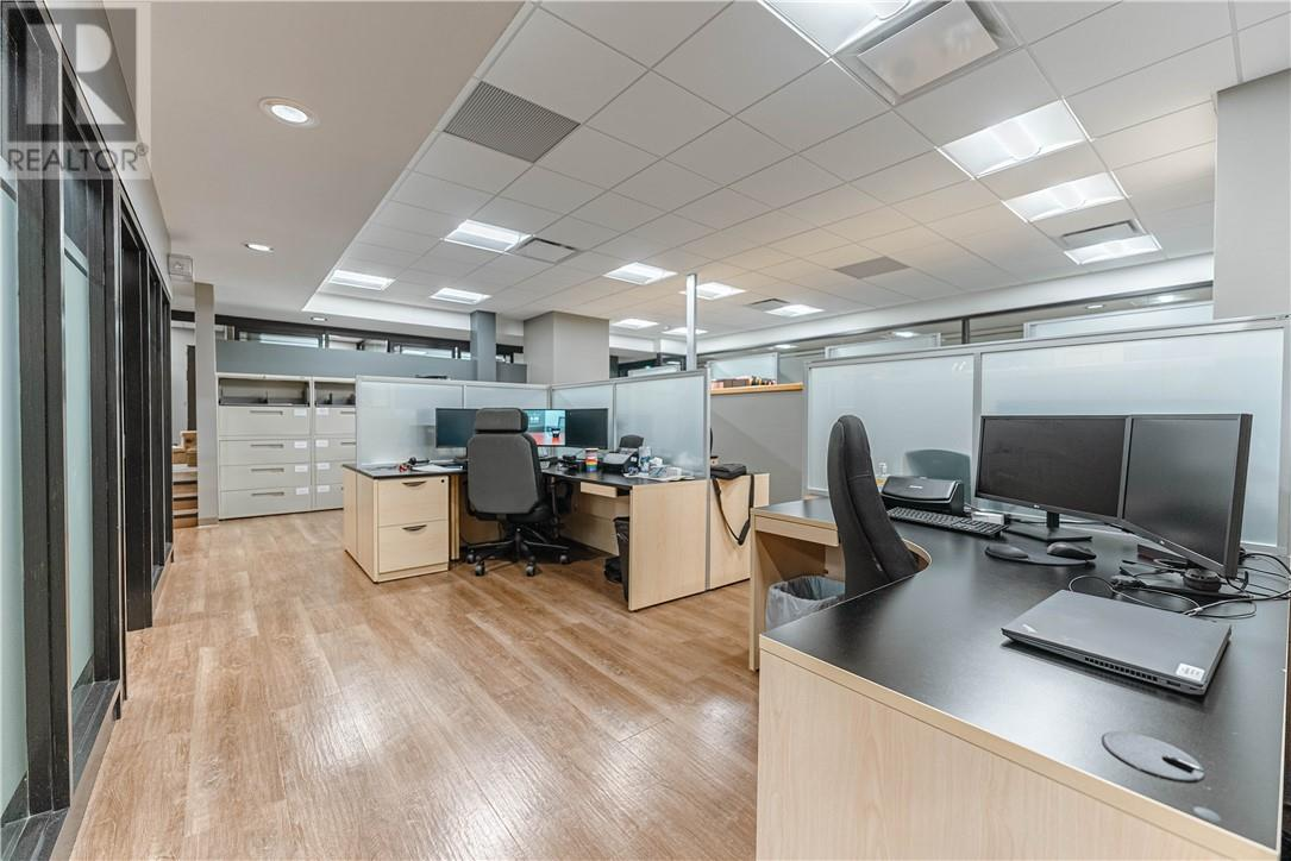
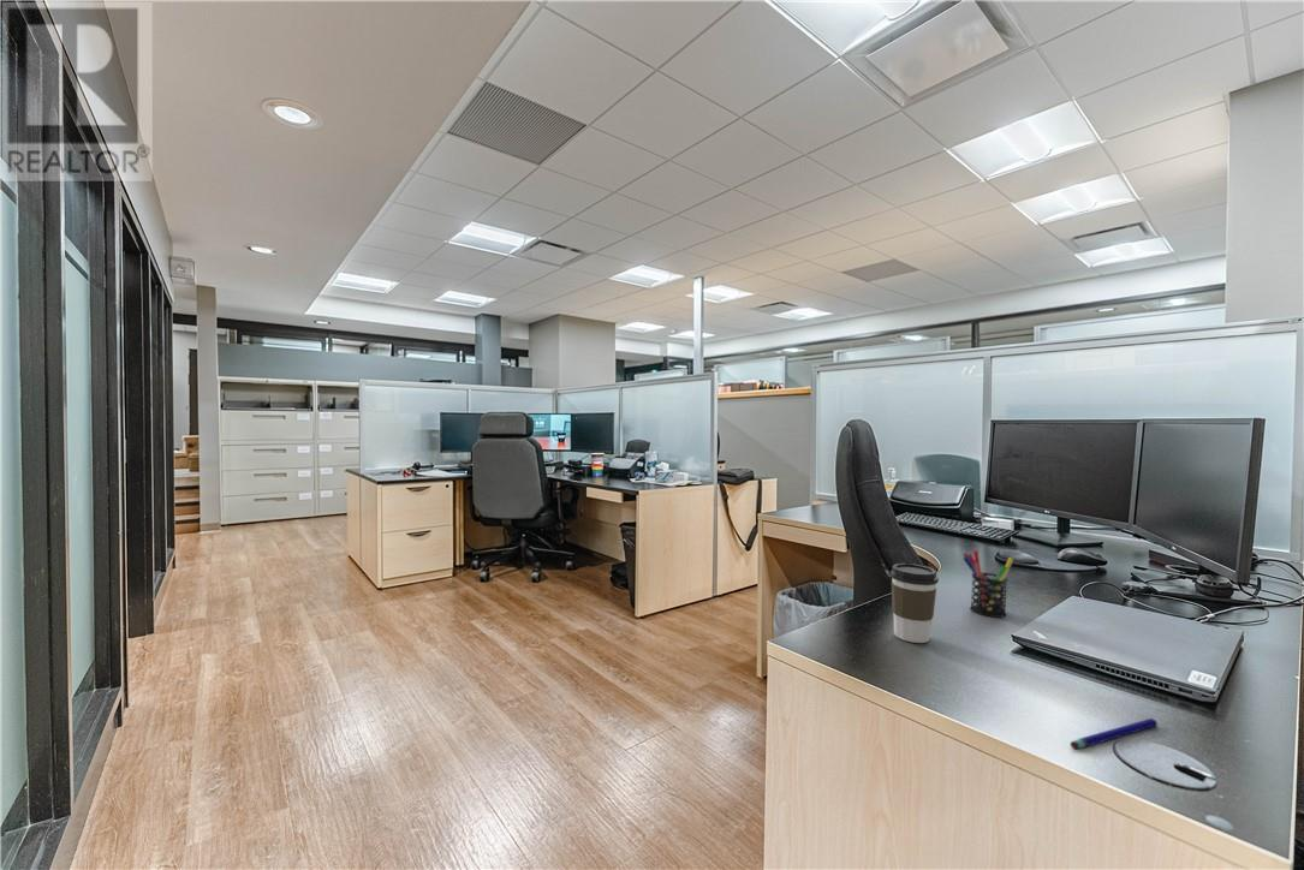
+ pen holder [961,549,1014,619]
+ coffee cup [889,562,940,644]
+ pen [1070,717,1159,750]
